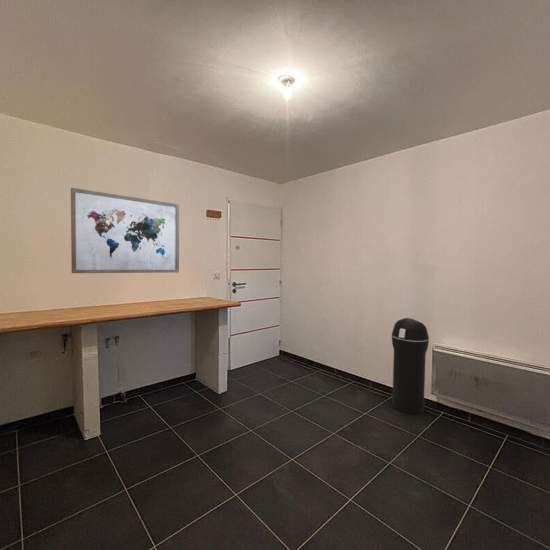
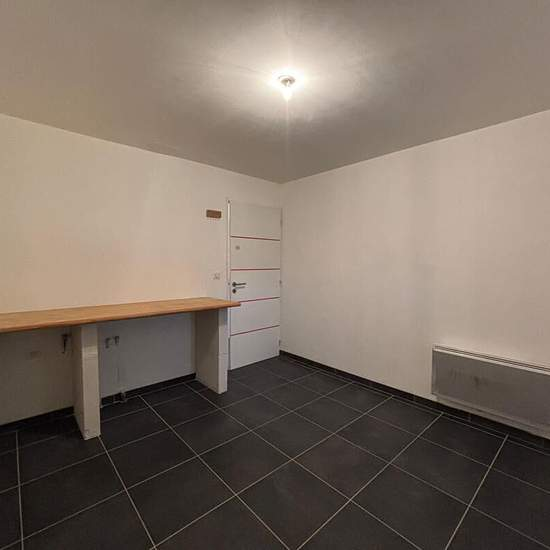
- trash can [391,317,430,415]
- wall art [70,187,180,274]
